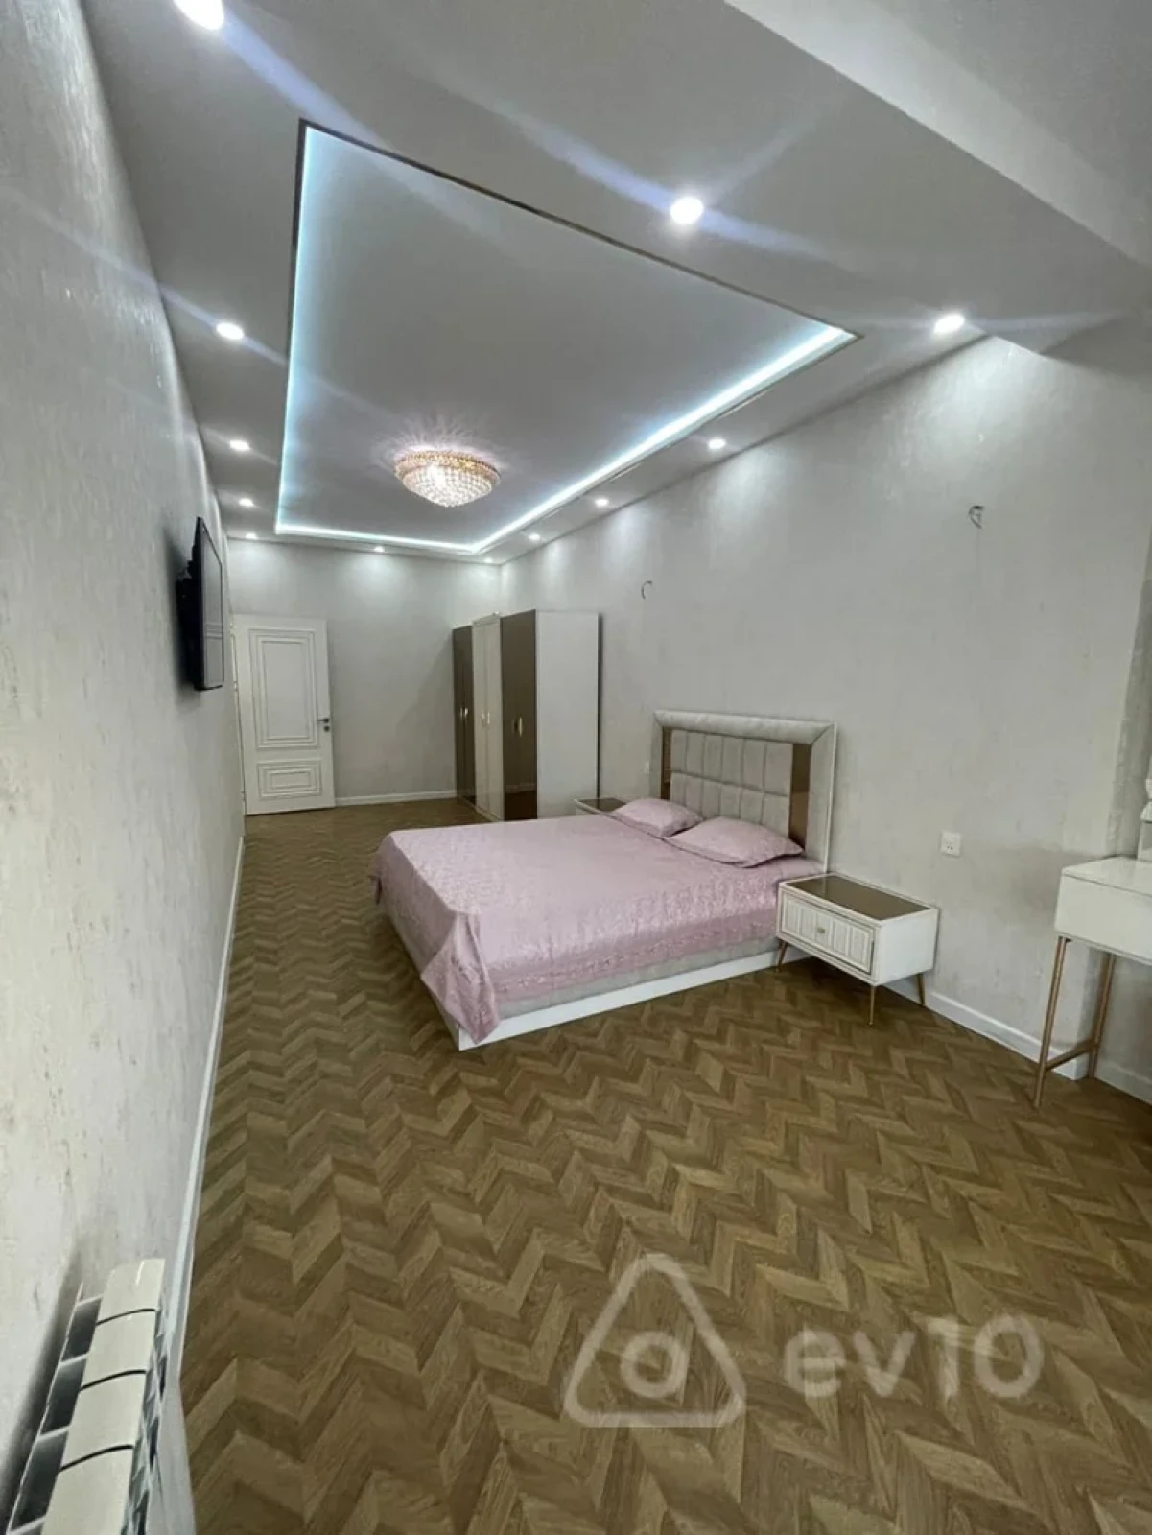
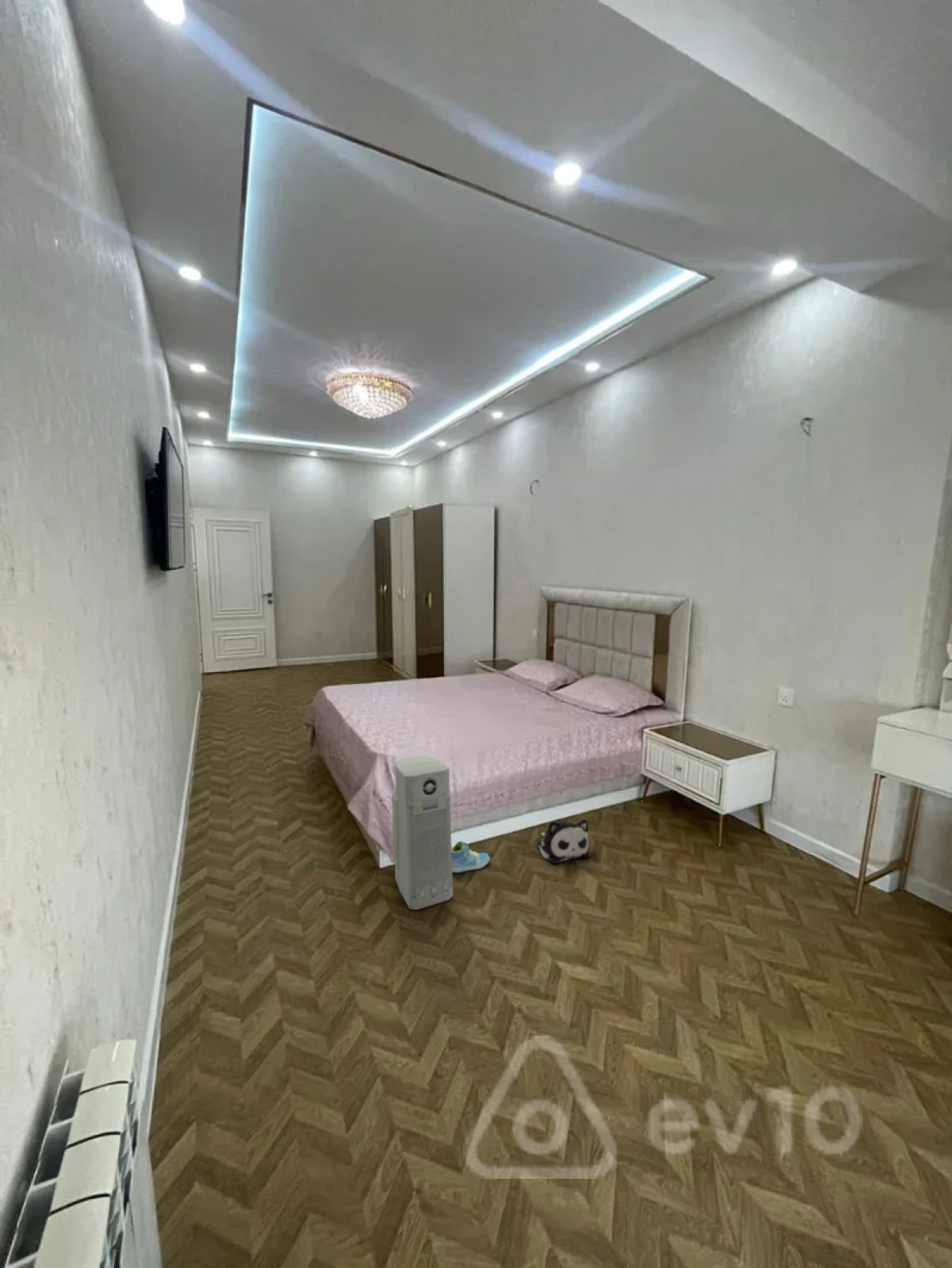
+ sneaker [452,840,491,873]
+ air purifier [392,755,453,911]
+ plush toy [537,819,591,865]
